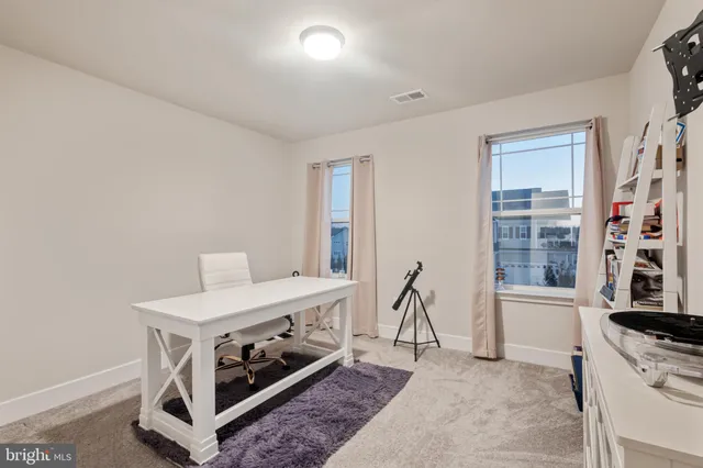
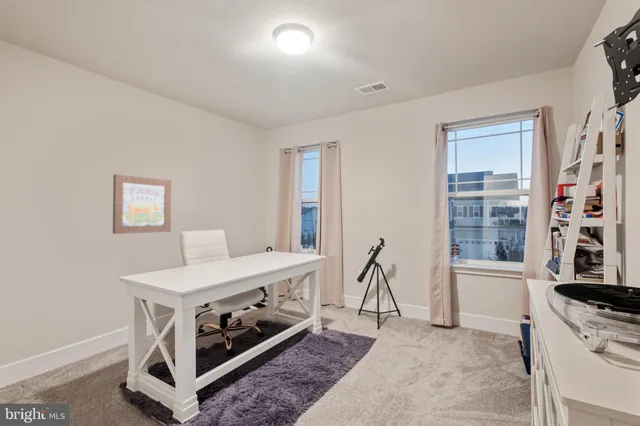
+ wall art [112,173,172,235]
